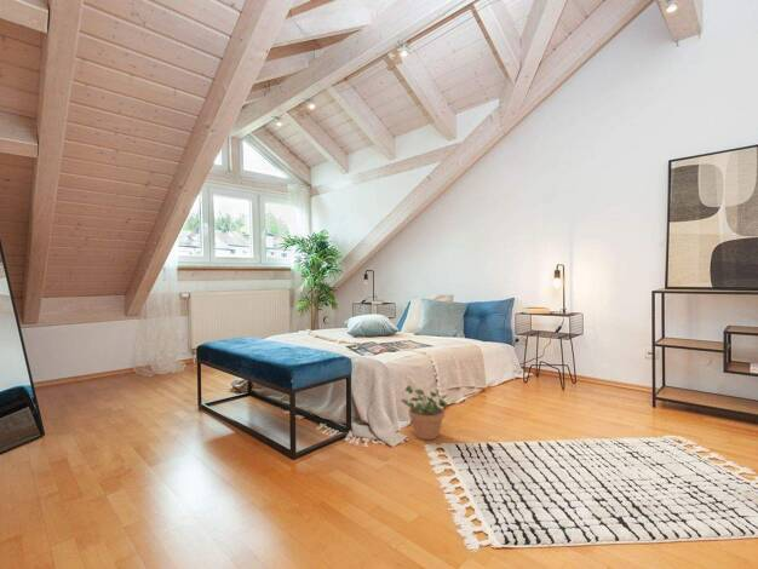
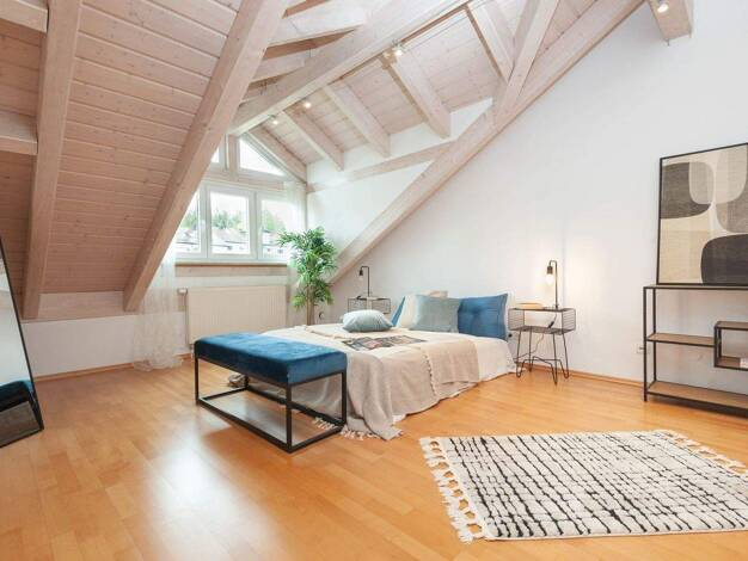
- potted plant [400,380,450,441]
